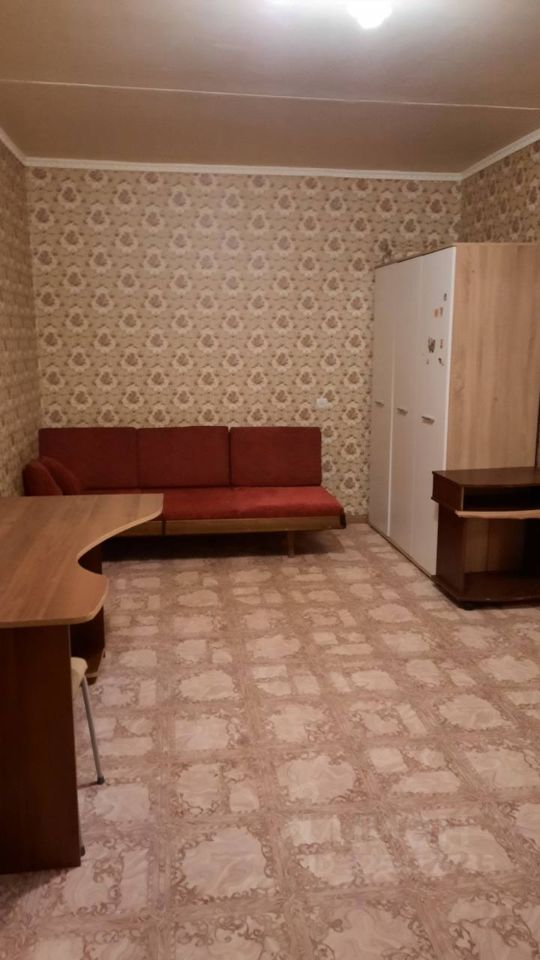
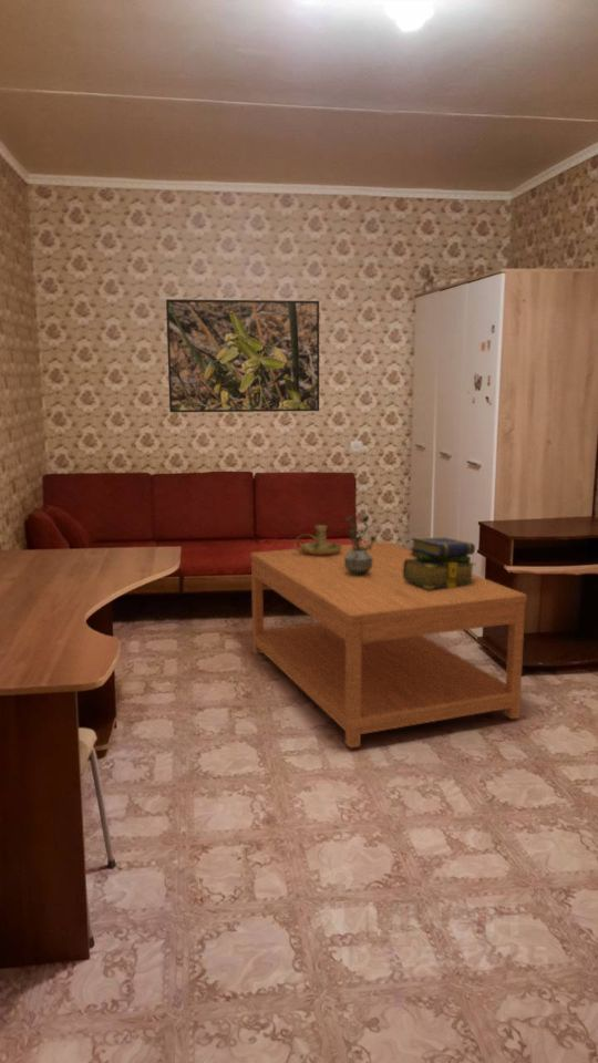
+ potted plant [344,514,378,576]
+ stack of books [403,536,476,589]
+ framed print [165,298,320,413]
+ coffee table [249,540,528,750]
+ candle holder [292,524,342,555]
